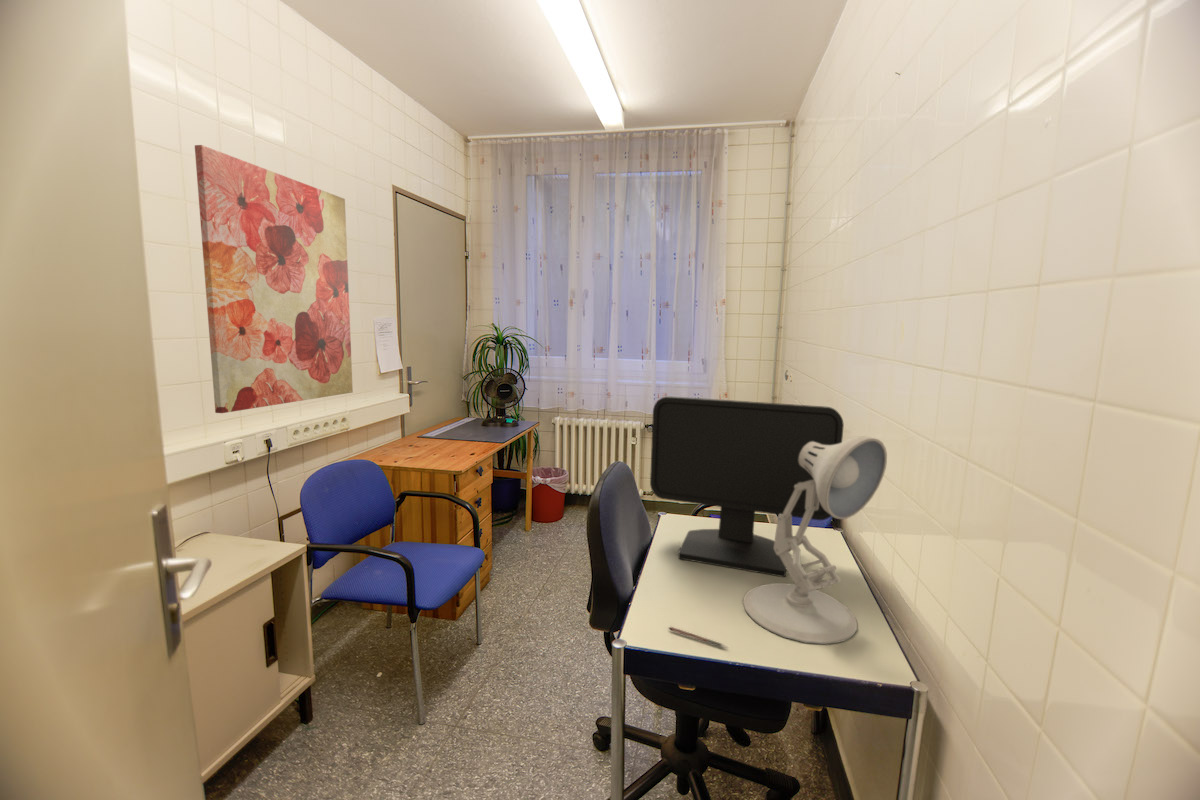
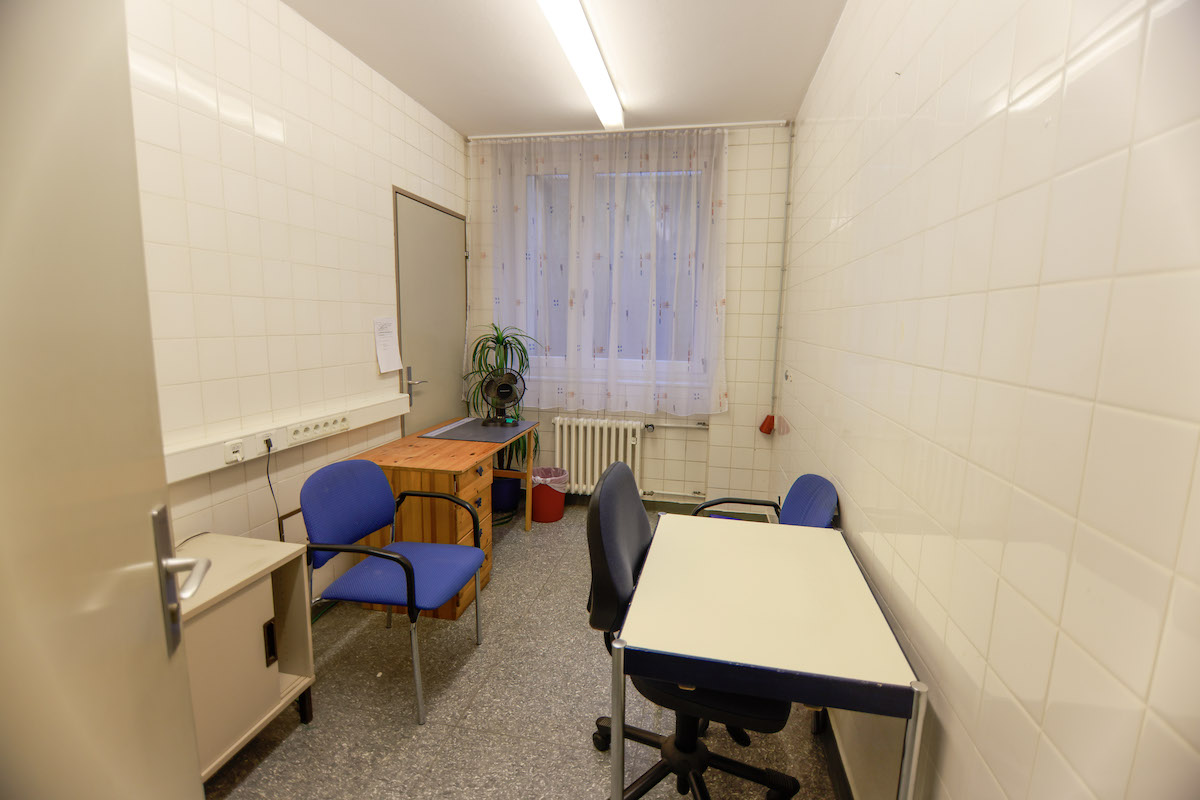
- pen [667,626,729,649]
- desk lamp [742,436,888,645]
- wall art [194,144,354,414]
- monitor [649,395,845,578]
